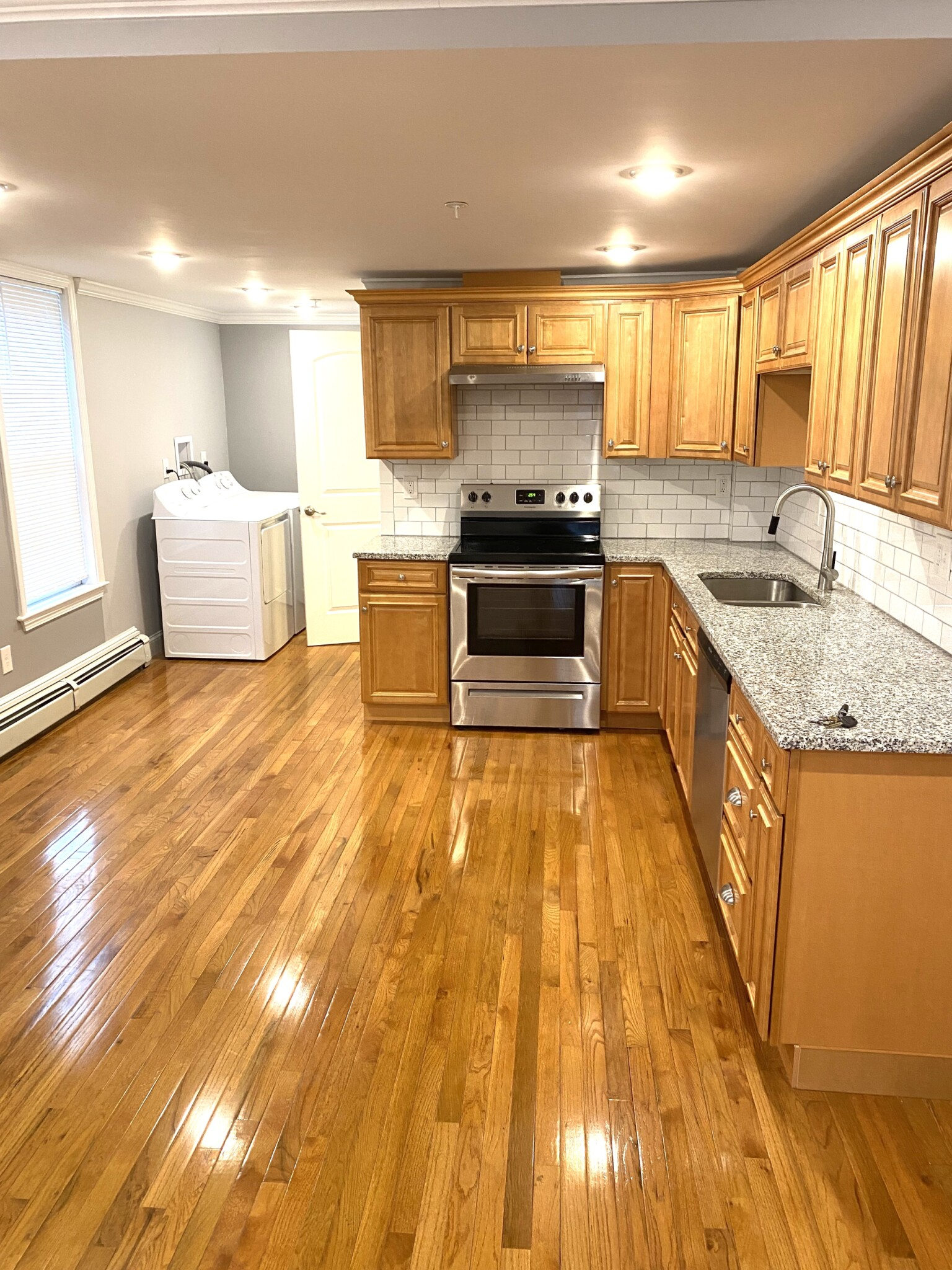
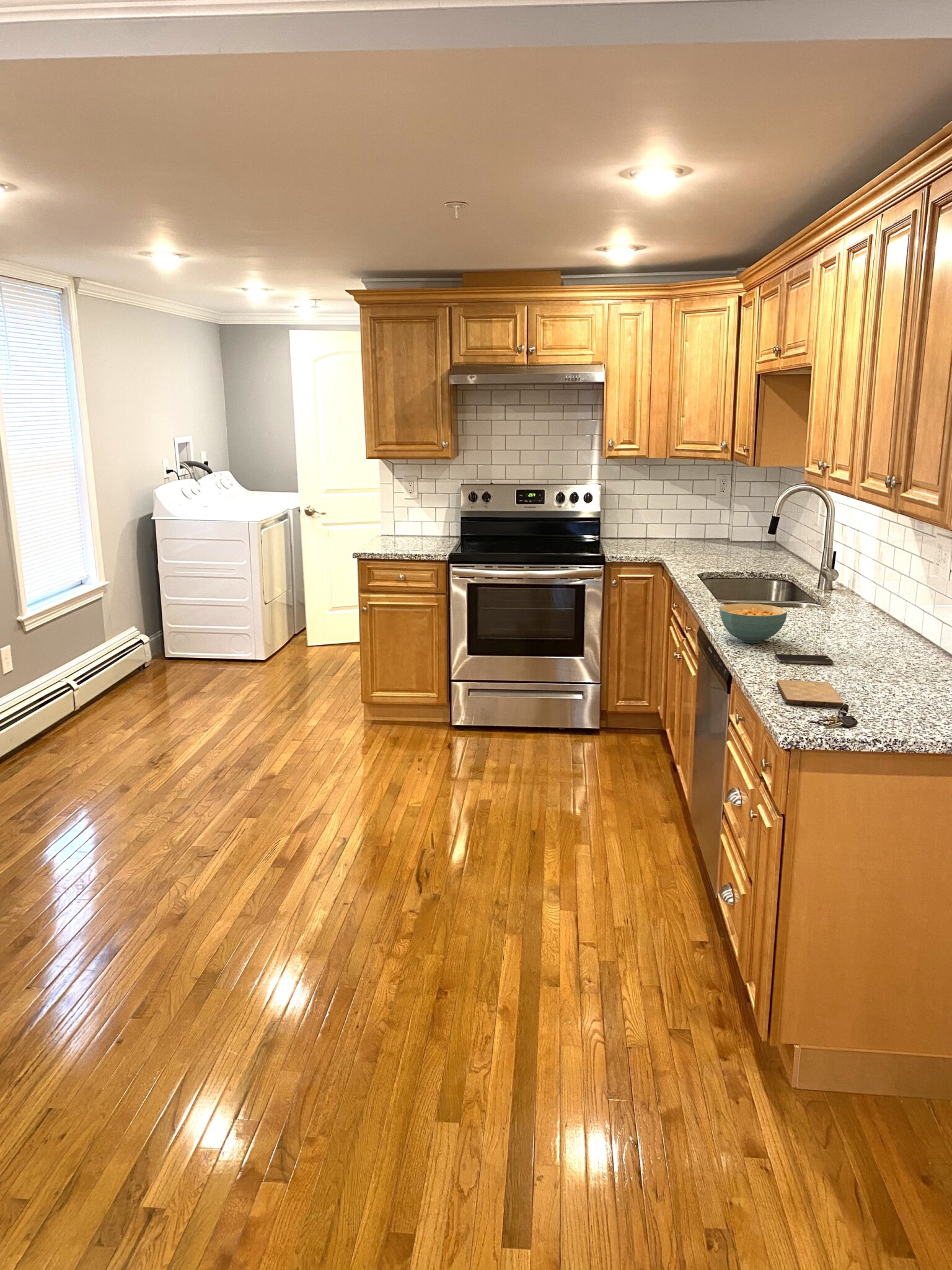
+ cereal bowl [719,603,788,644]
+ cutting board [776,679,844,708]
+ smartphone [774,654,834,665]
